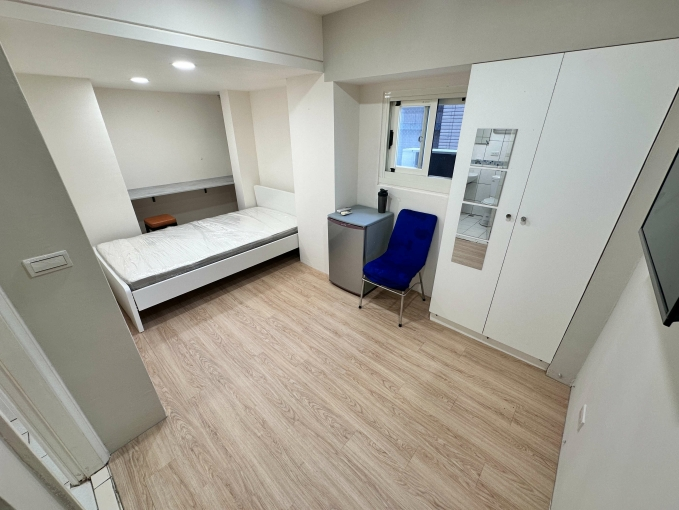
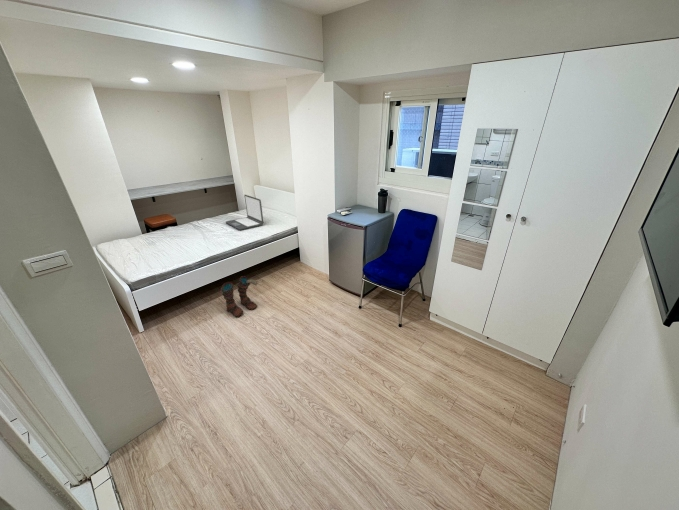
+ boots [220,275,259,318]
+ laptop [225,194,265,231]
